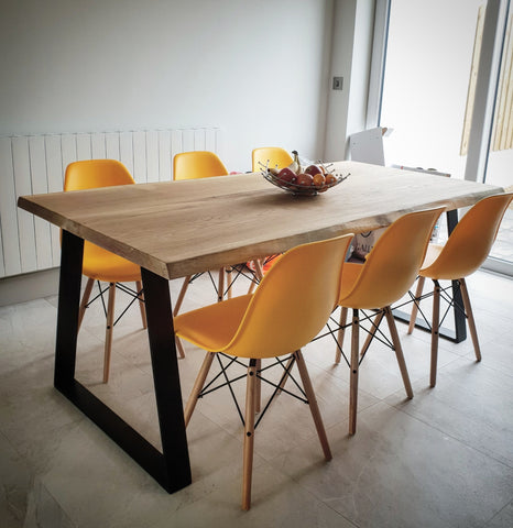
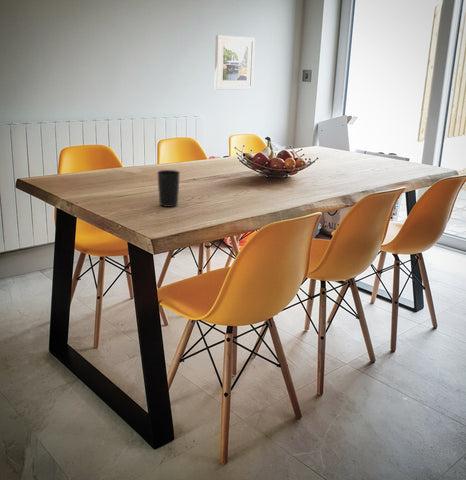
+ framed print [213,34,256,91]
+ cup [156,169,181,208]
